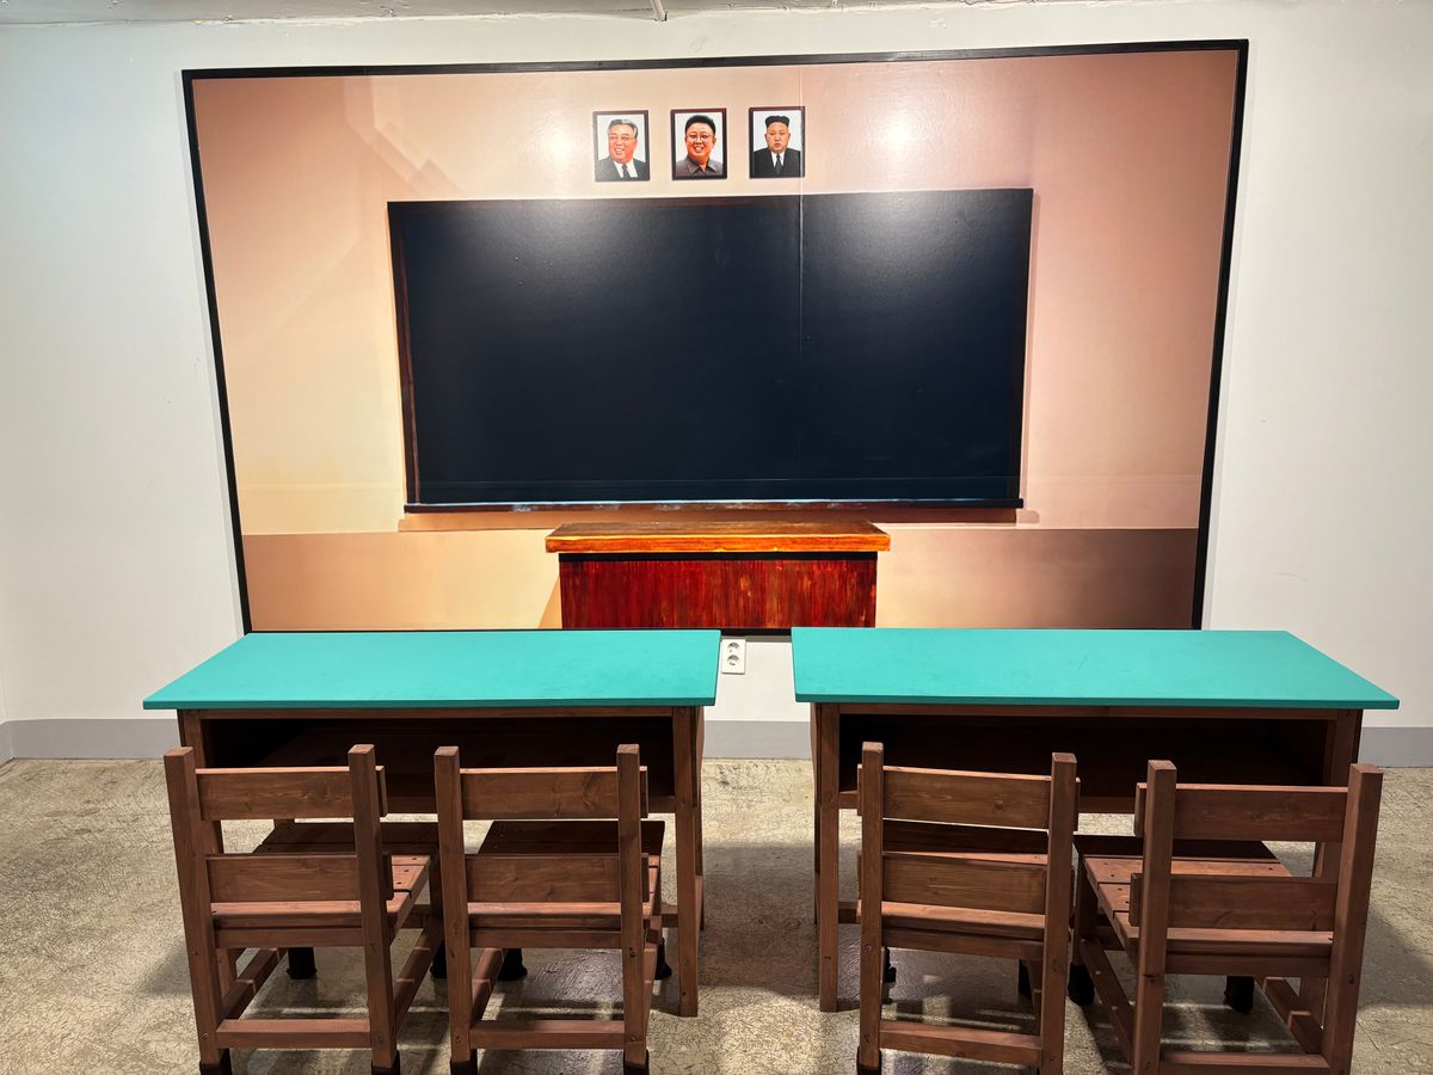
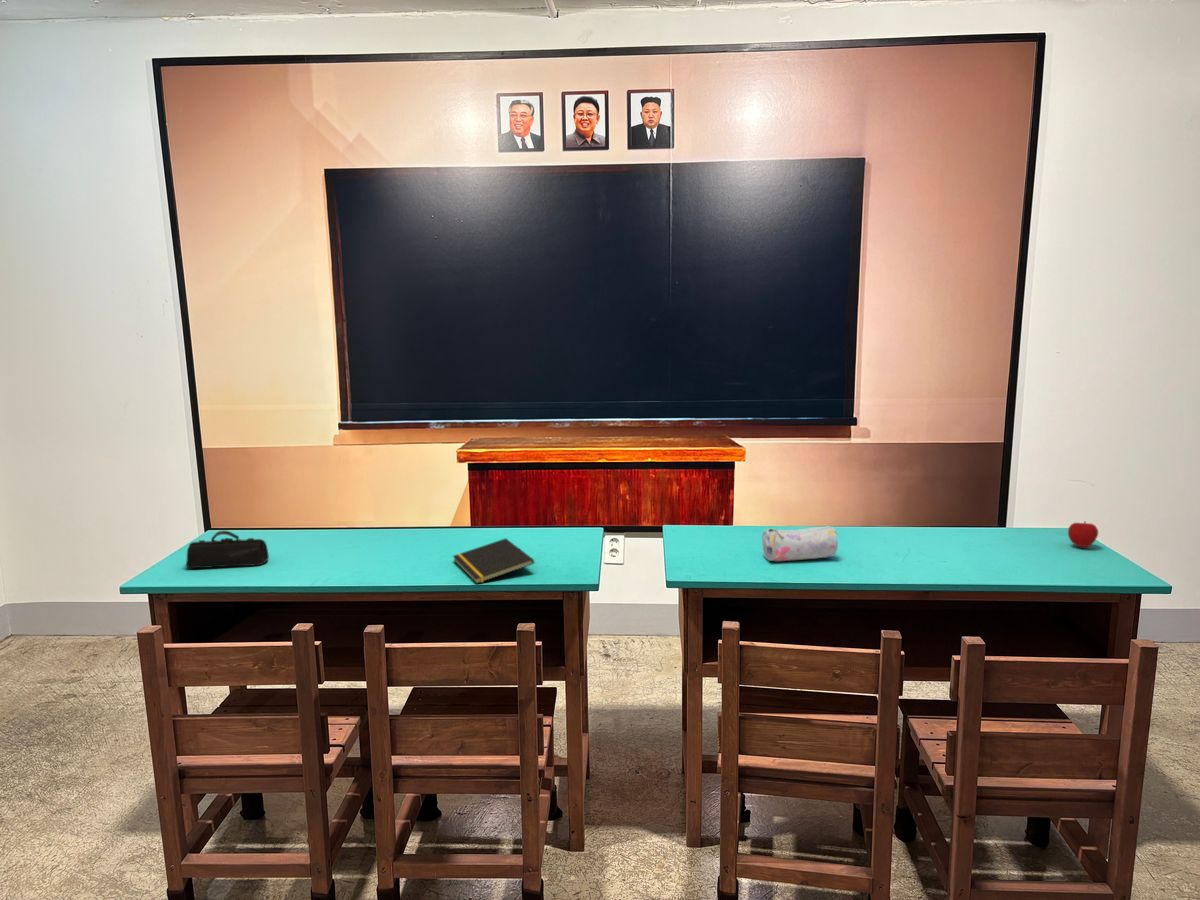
+ pencil case [761,525,839,562]
+ pencil case [185,530,270,570]
+ apple [1067,520,1099,548]
+ notepad [452,537,535,585]
